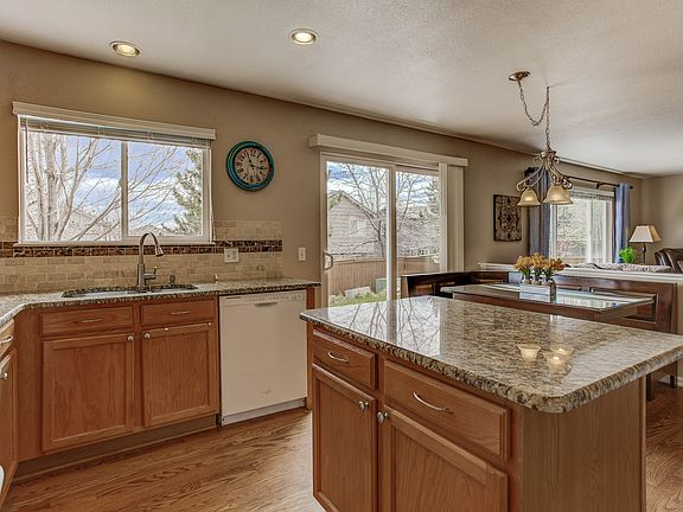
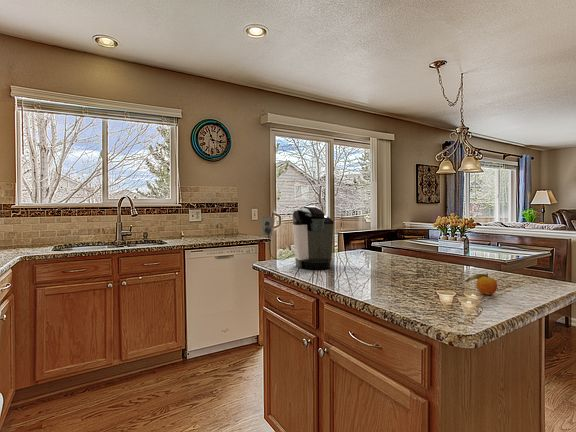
+ coffee maker [260,205,335,270]
+ fruit [464,273,498,296]
